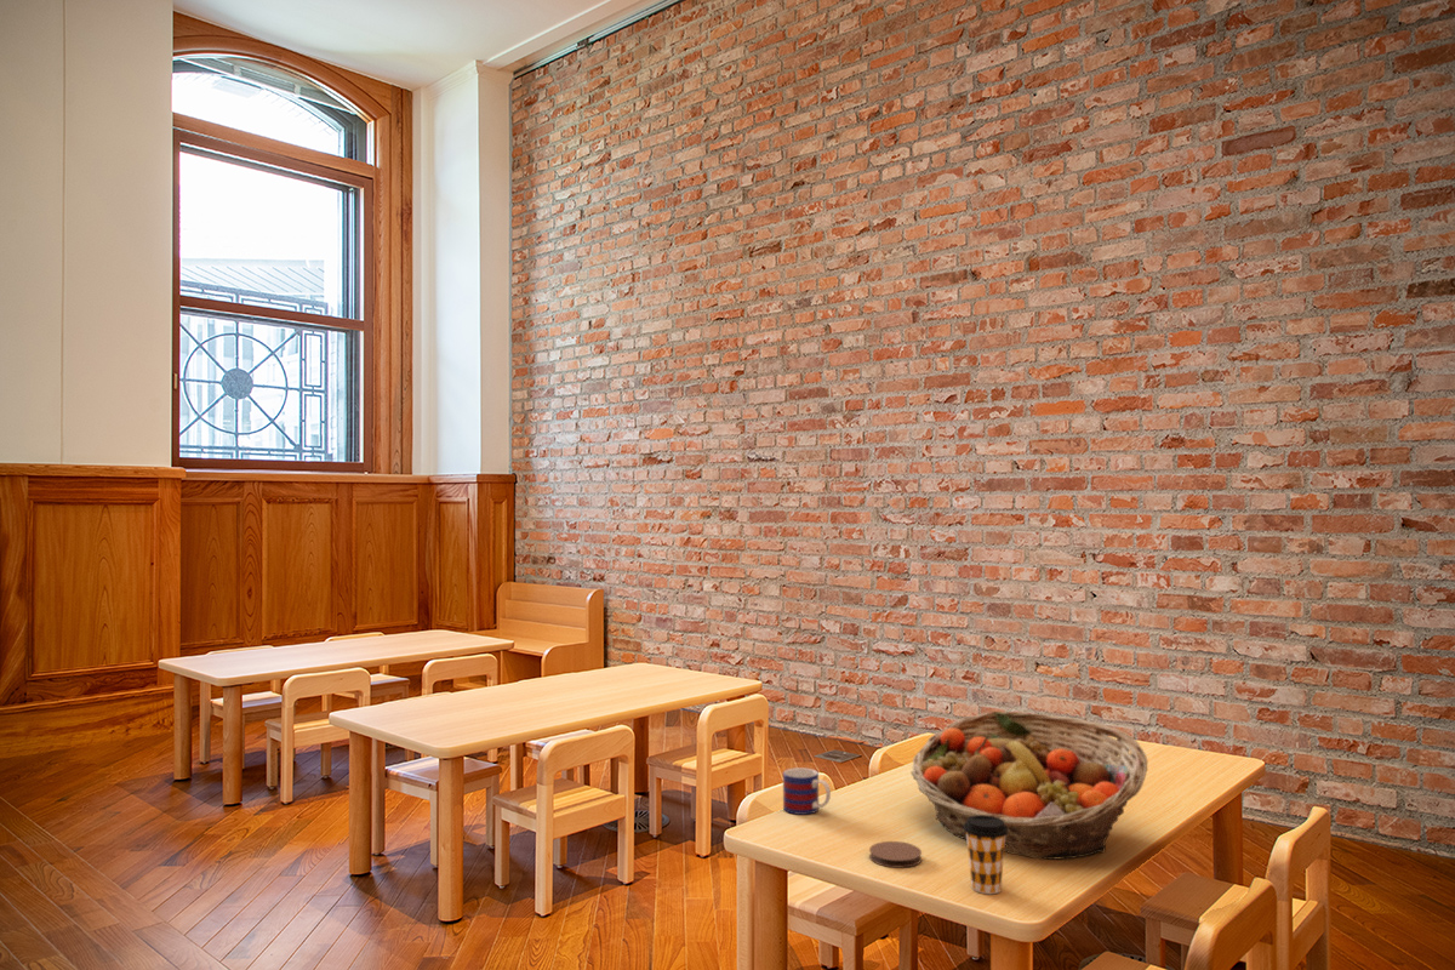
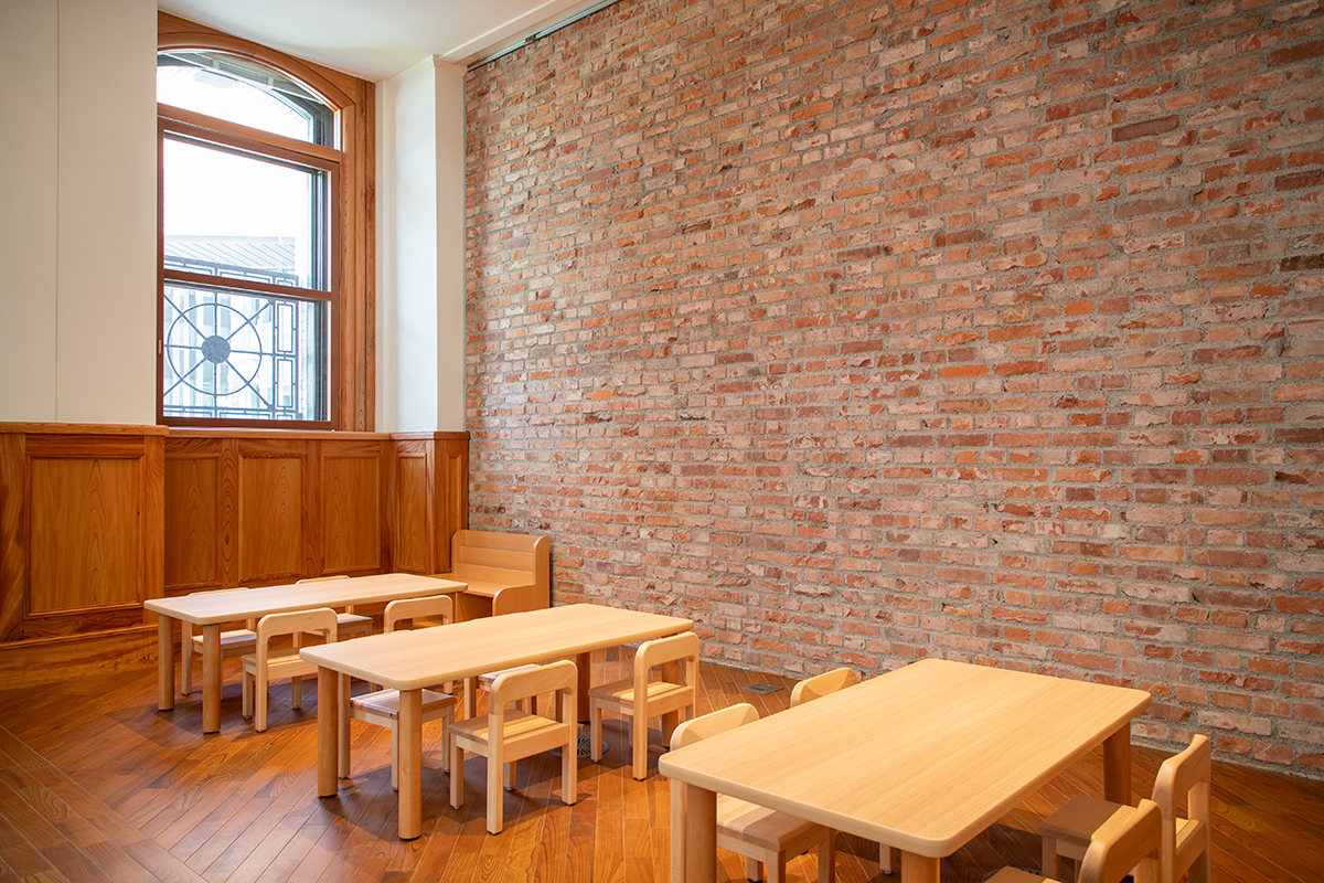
- fruit basket [909,711,1148,861]
- coaster [868,840,923,869]
- mug [782,766,832,816]
- coffee cup [964,815,1008,895]
